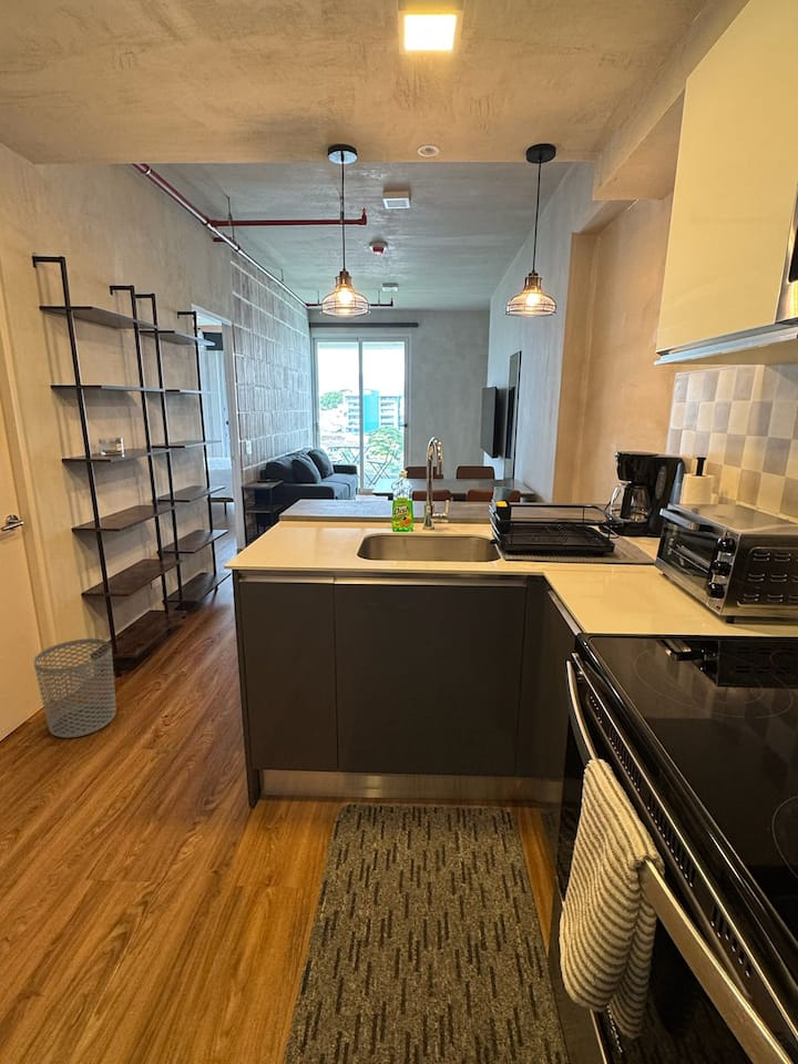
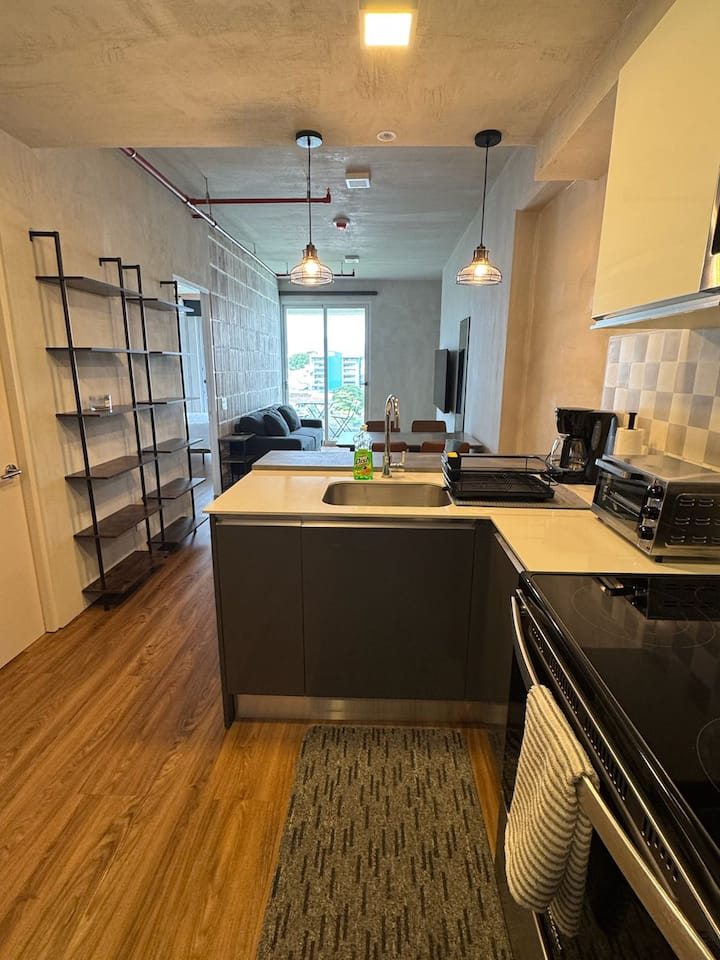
- waste bin [33,637,117,739]
